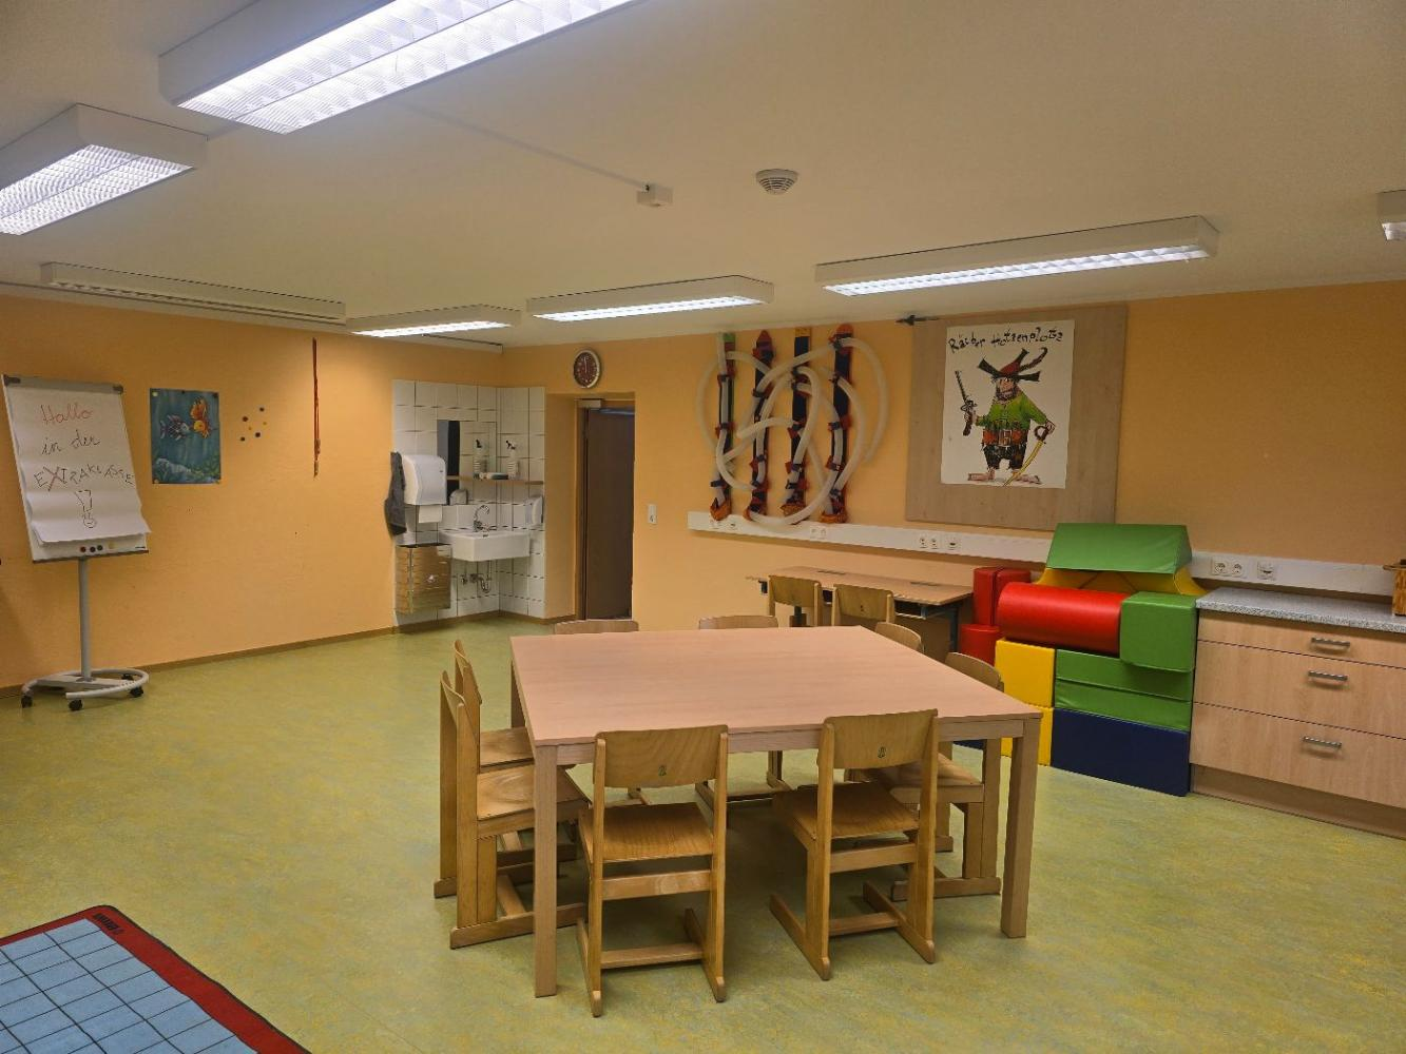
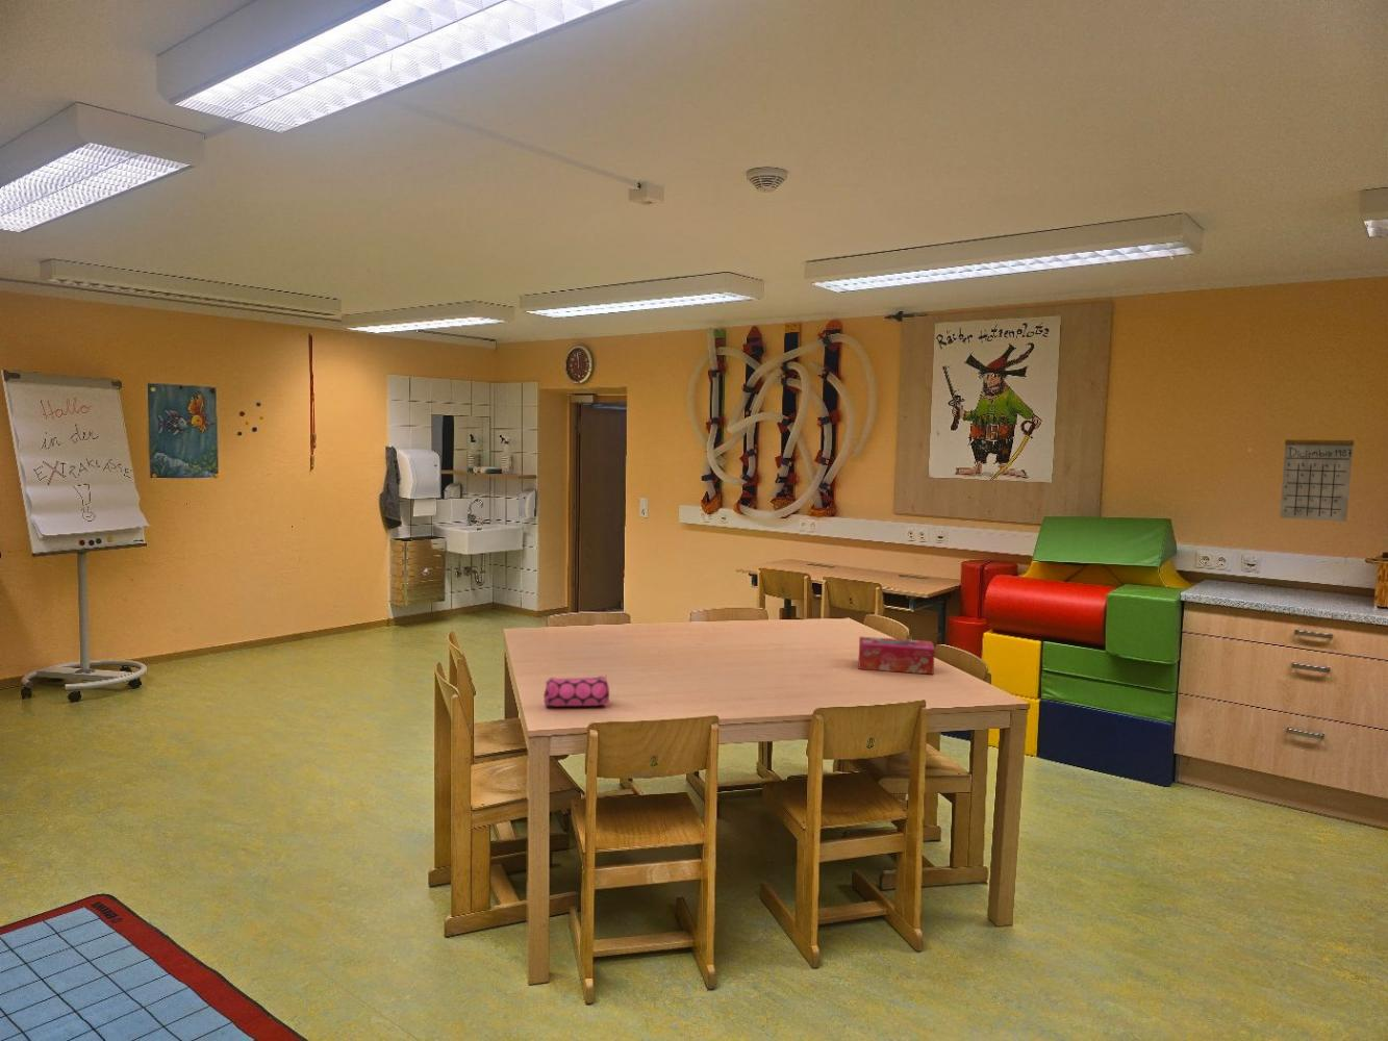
+ tissue box [856,636,936,676]
+ calendar [1279,421,1355,523]
+ pencil case [543,674,610,707]
